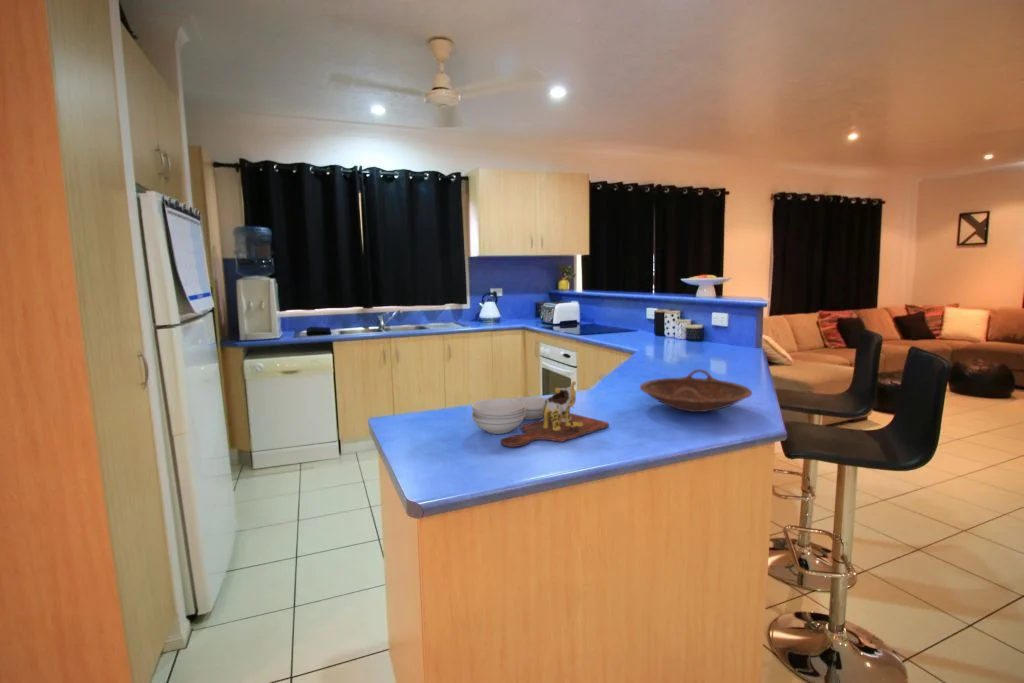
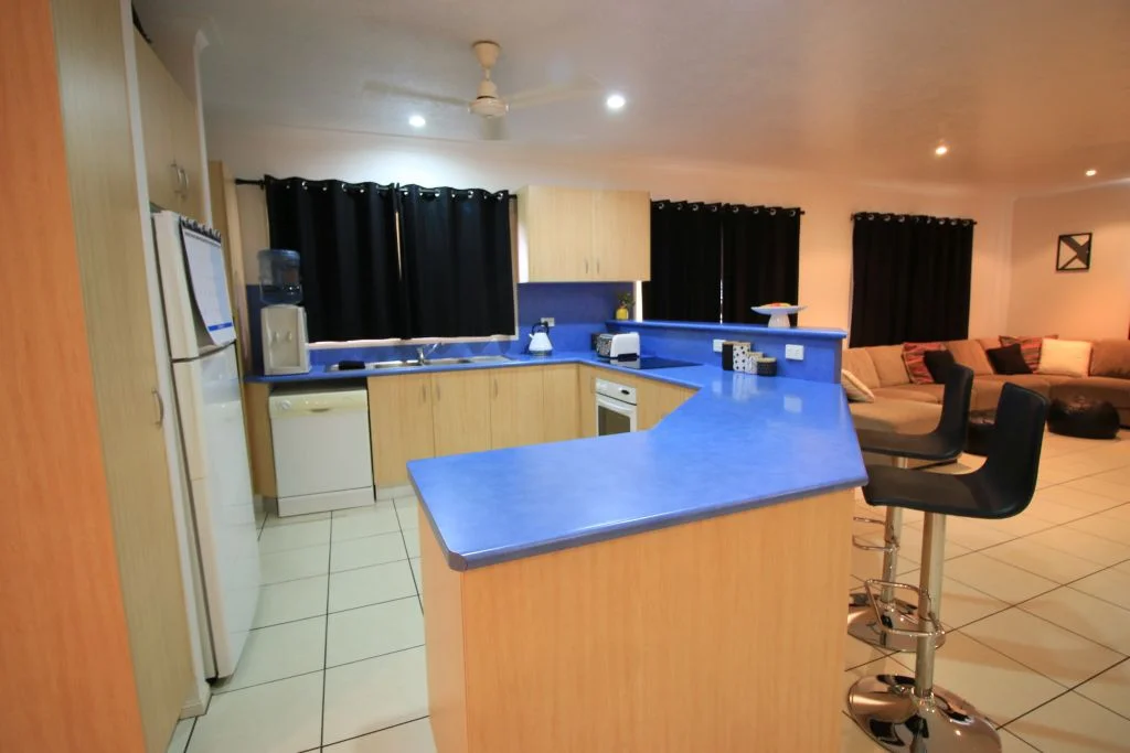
- bowl [639,368,753,413]
- cutting board [471,380,610,448]
